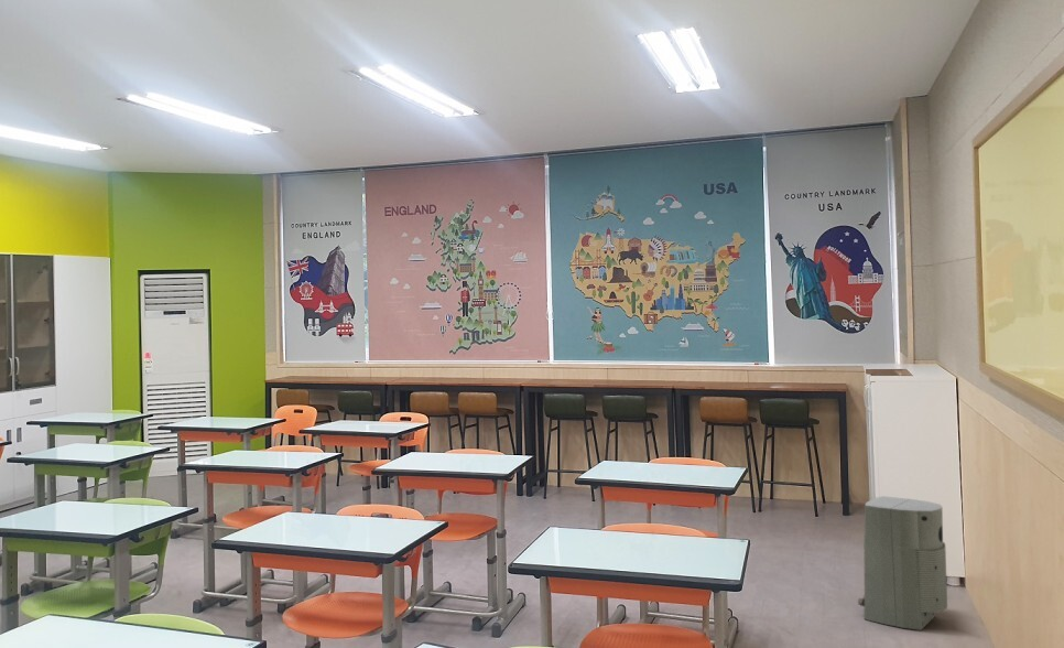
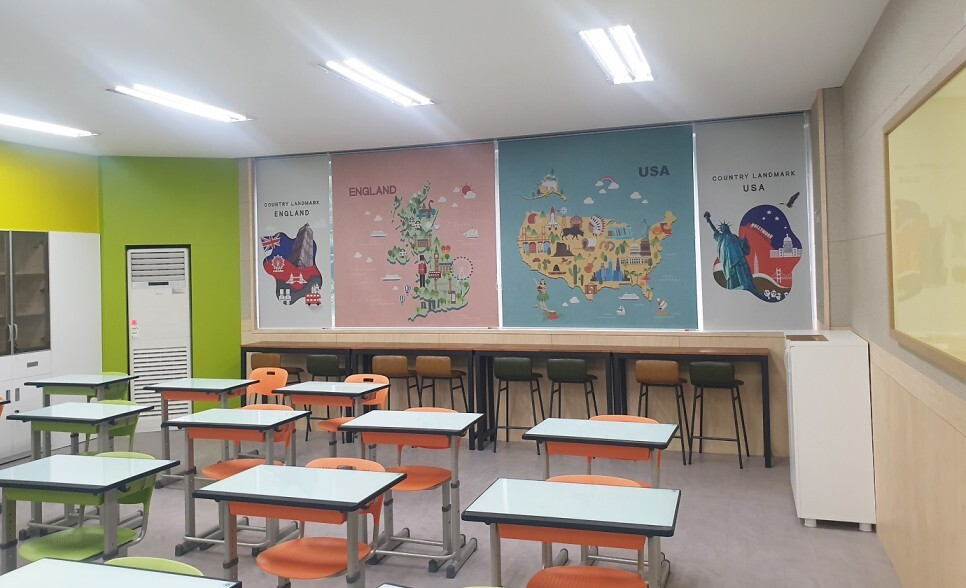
- air purifier [857,495,948,631]
